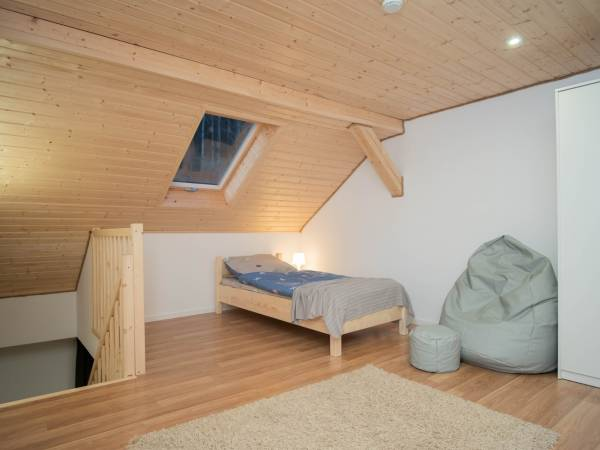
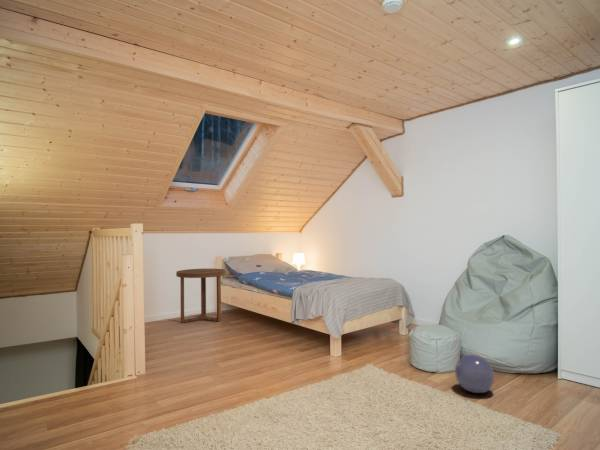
+ side table [175,268,227,324]
+ ball [454,354,495,394]
